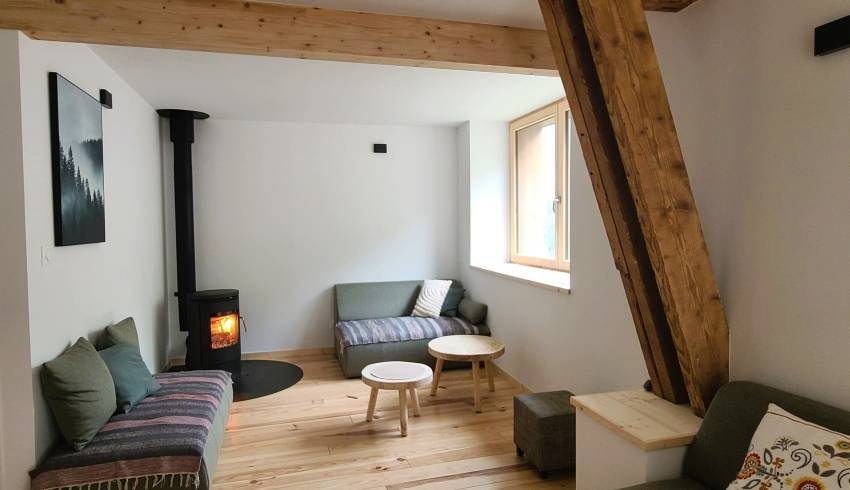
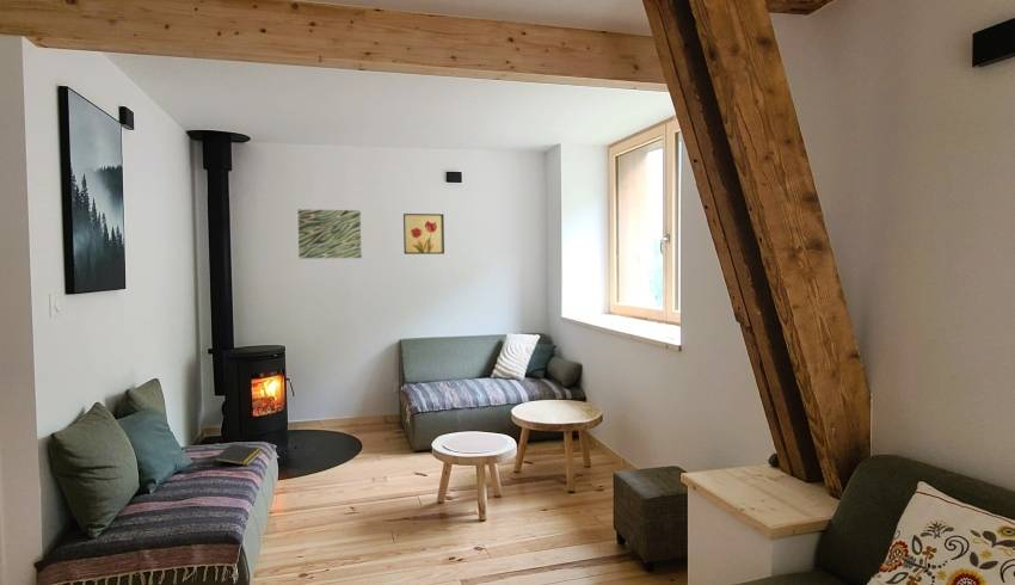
+ wall art [402,213,445,255]
+ wall art [296,209,363,259]
+ notepad [213,443,264,468]
